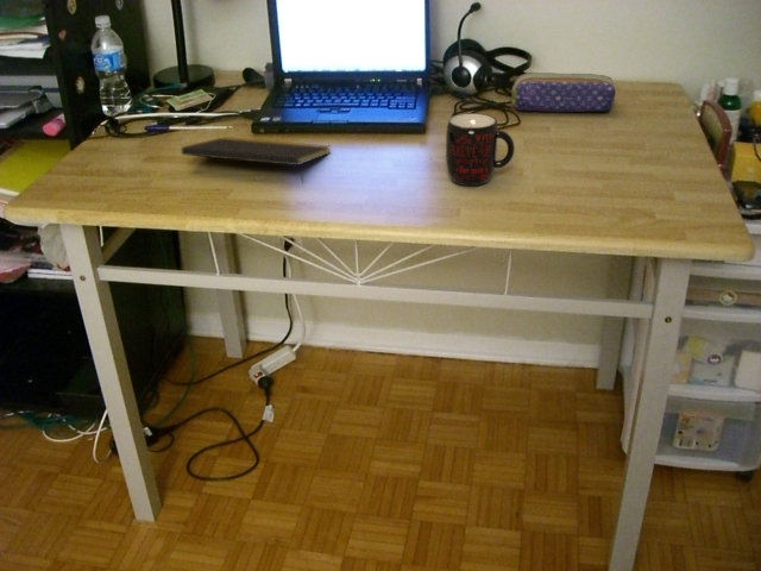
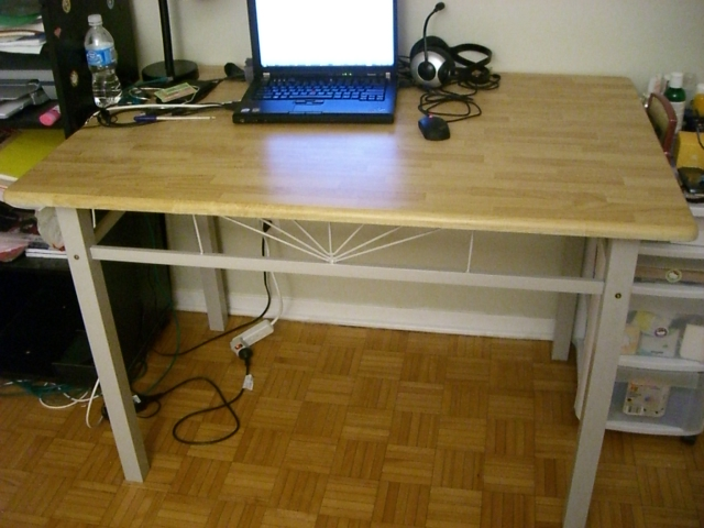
- mug [445,112,516,187]
- notepad [181,136,332,183]
- pencil case [510,71,617,113]
